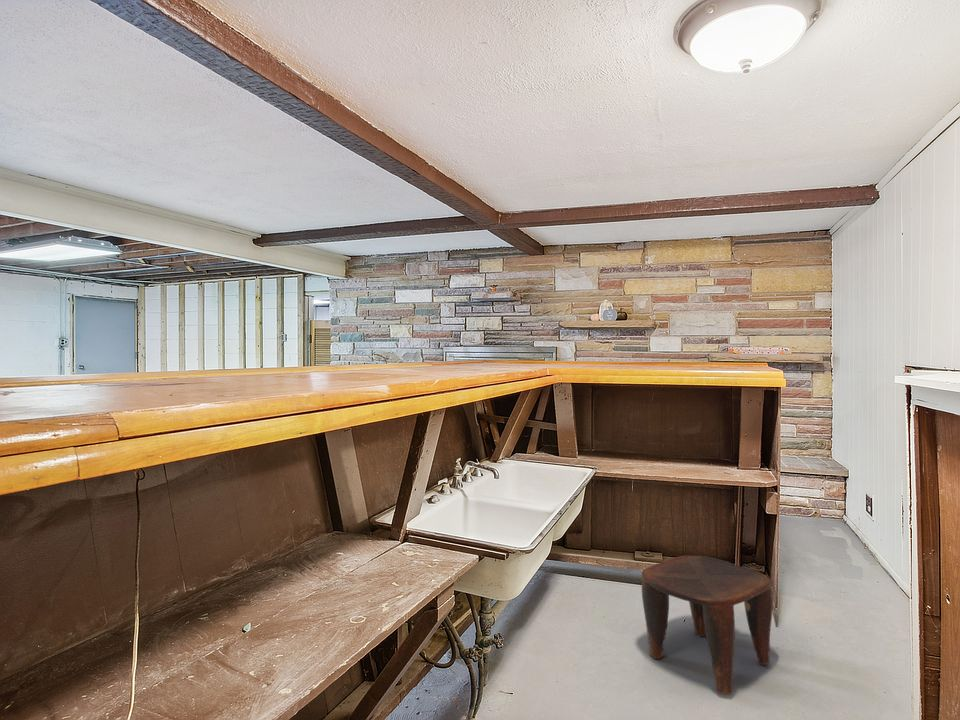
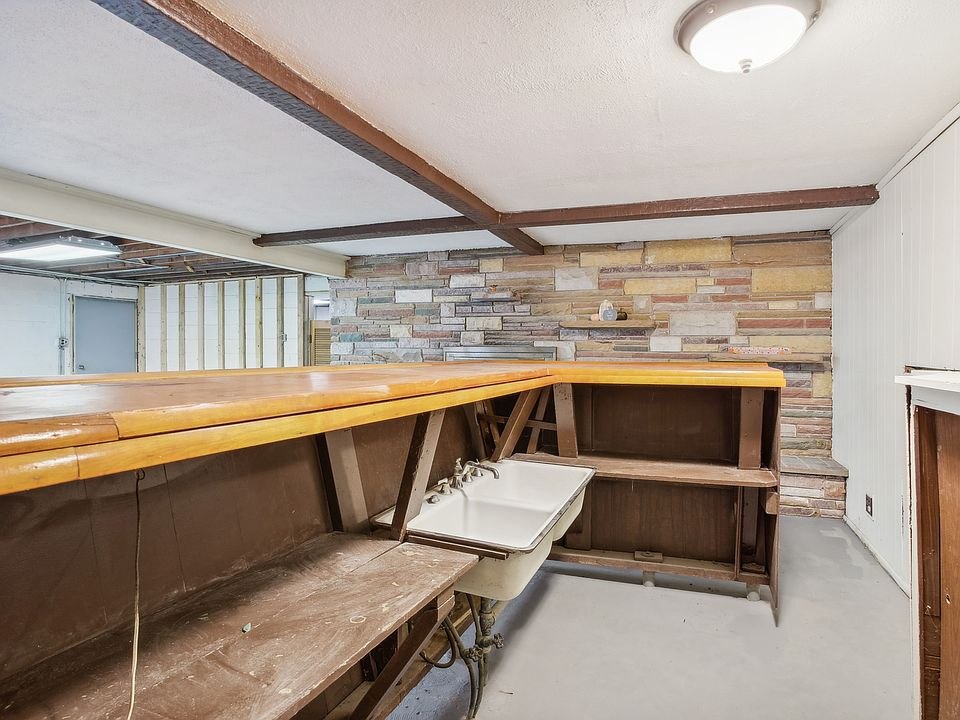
- stool [641,555,774,696]
